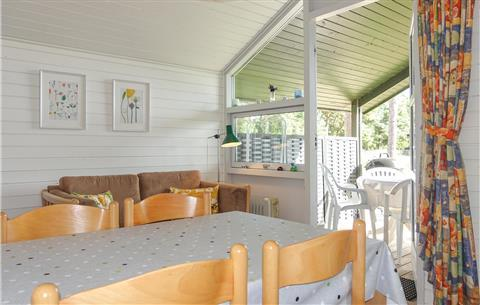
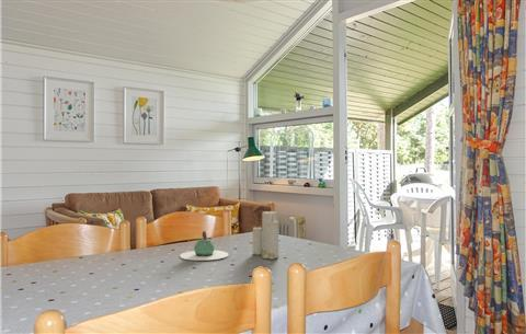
+ candle [252,210,279,260]
+ teapot [179,230,230,262]
